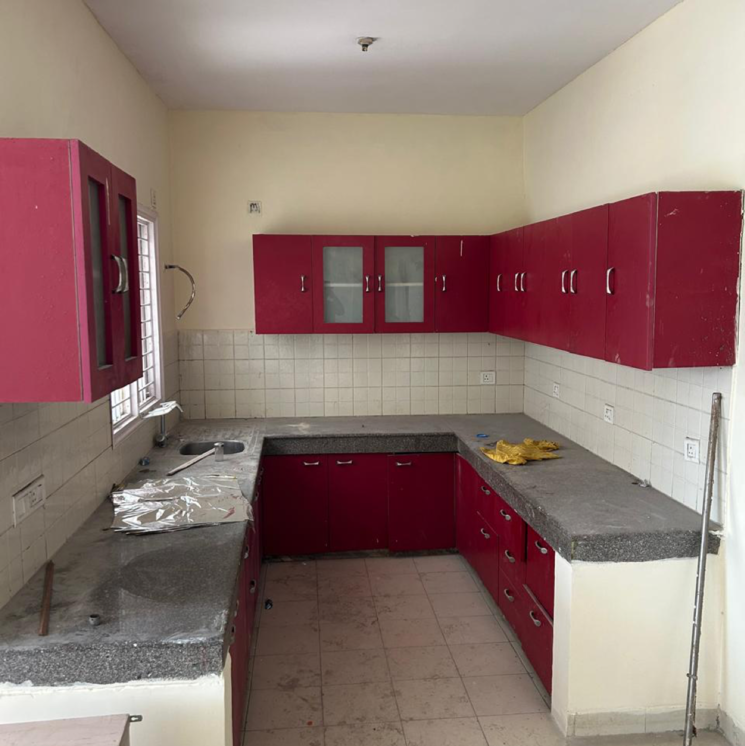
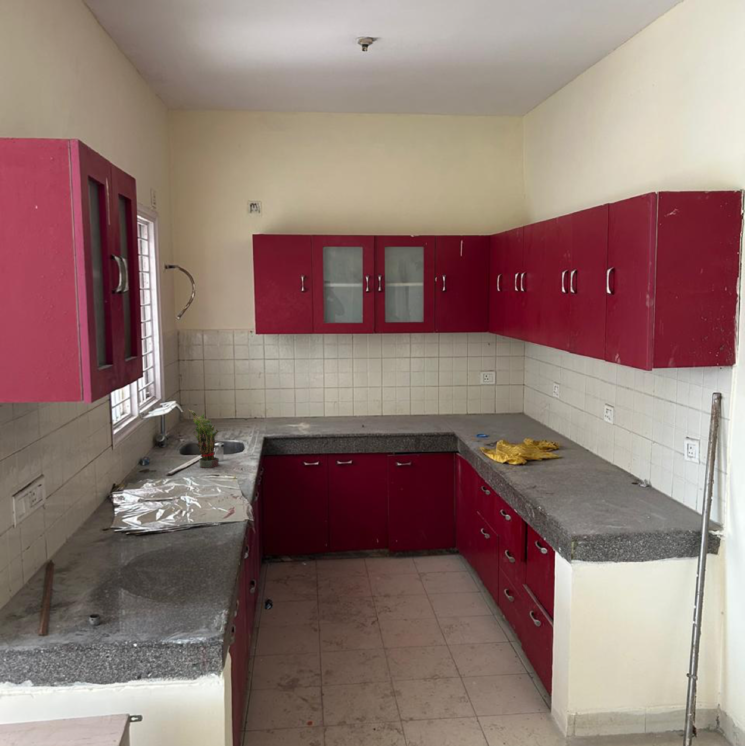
+ potted plant [187,408,225,469]
